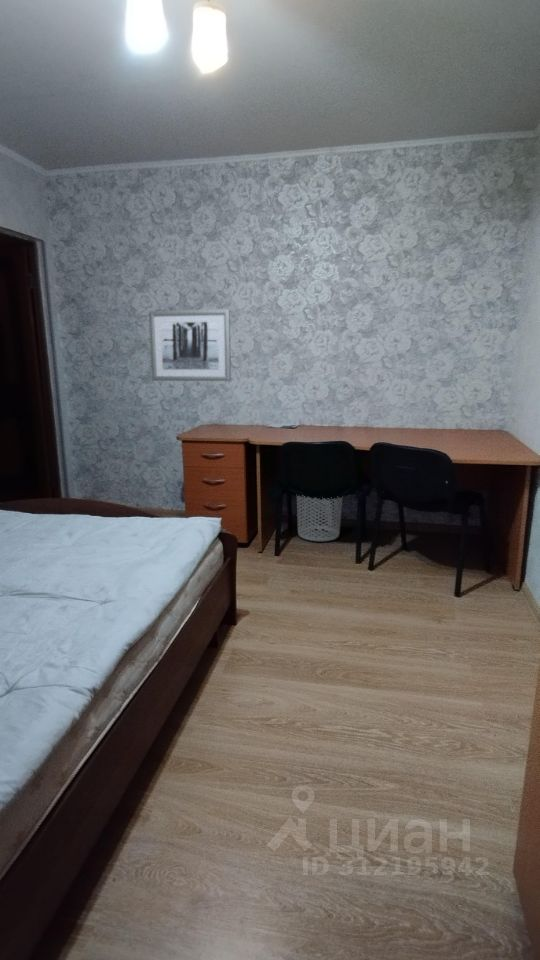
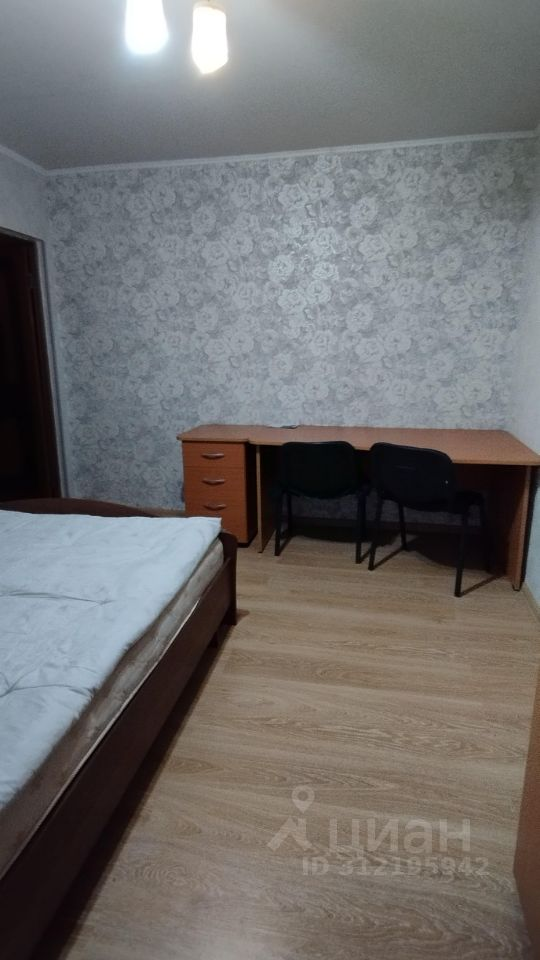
- wall art [148,308,232,382]
- waste bin [296,495,343,542]
